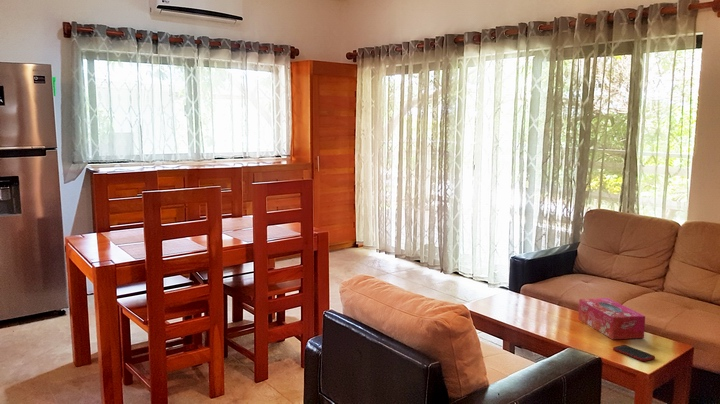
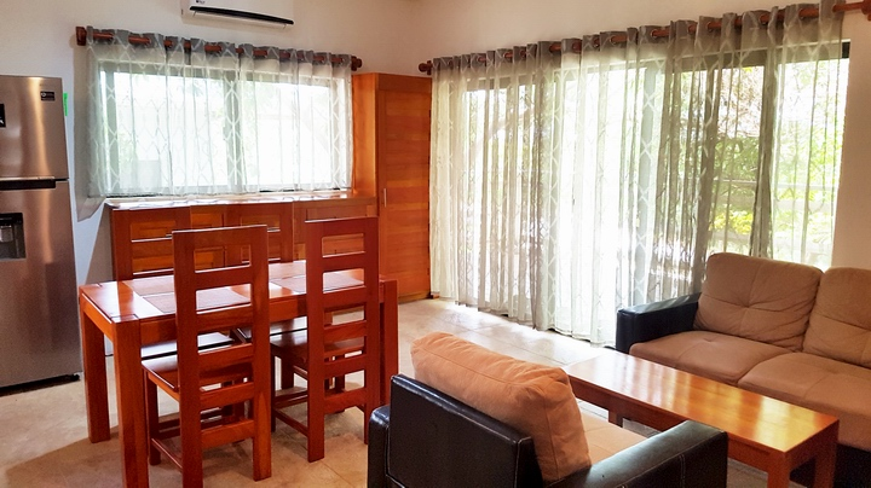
- tissue box [577,297,646,340]
- cell phone [612,344,656,362]
